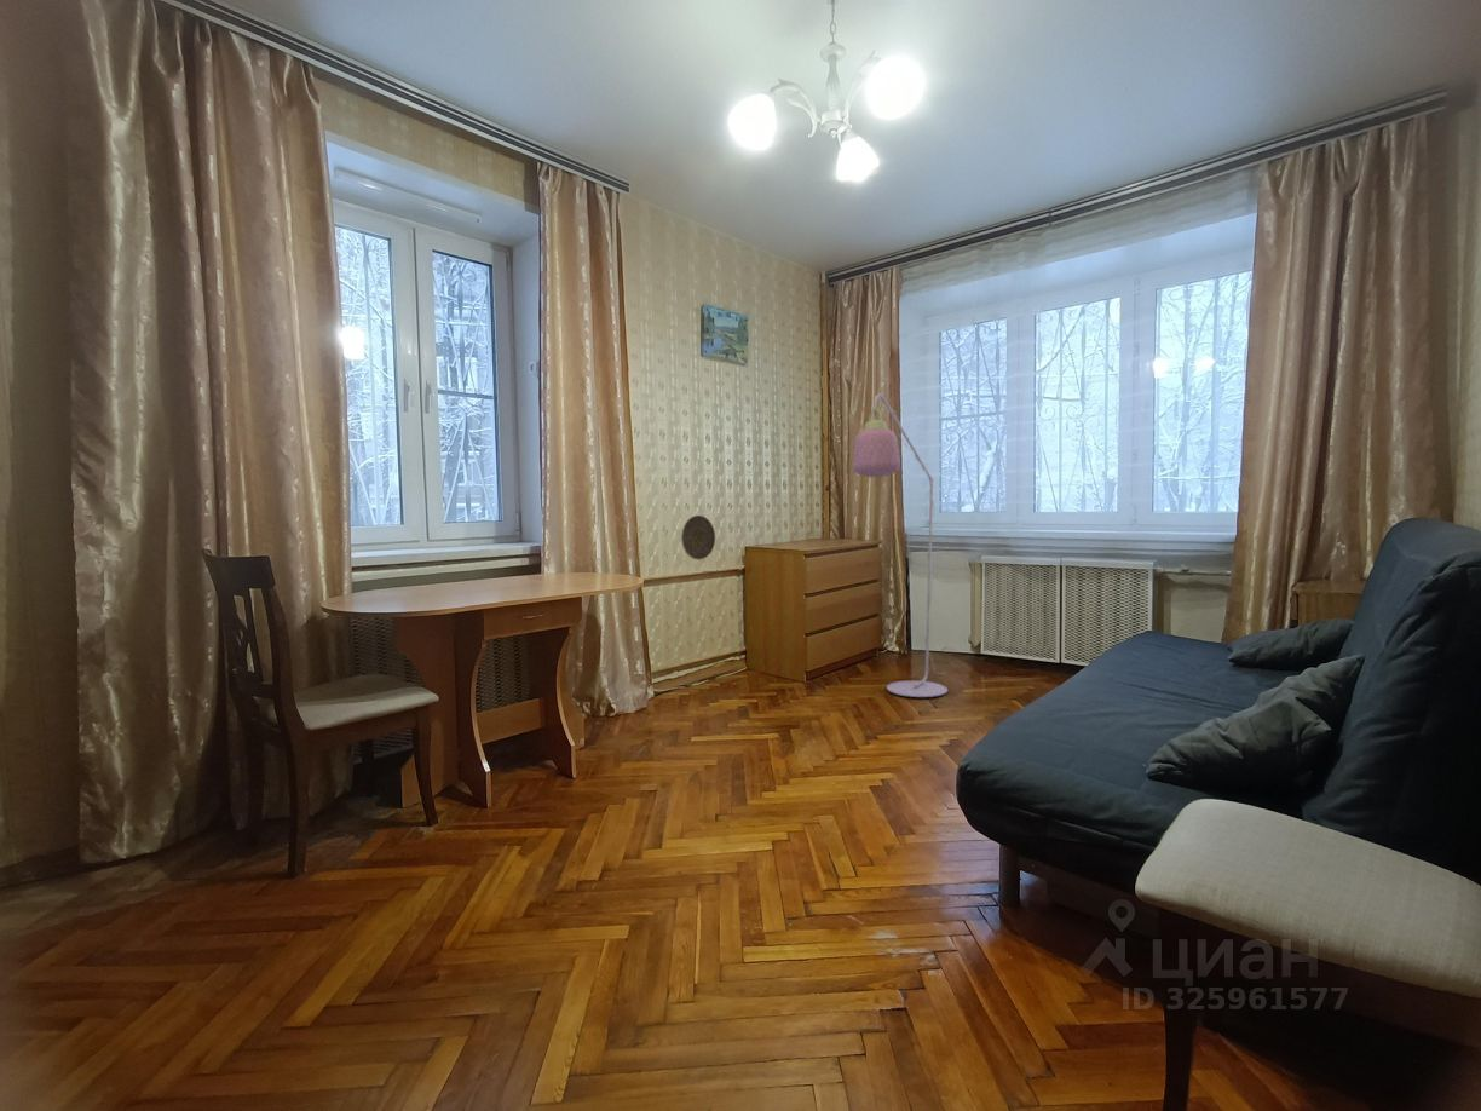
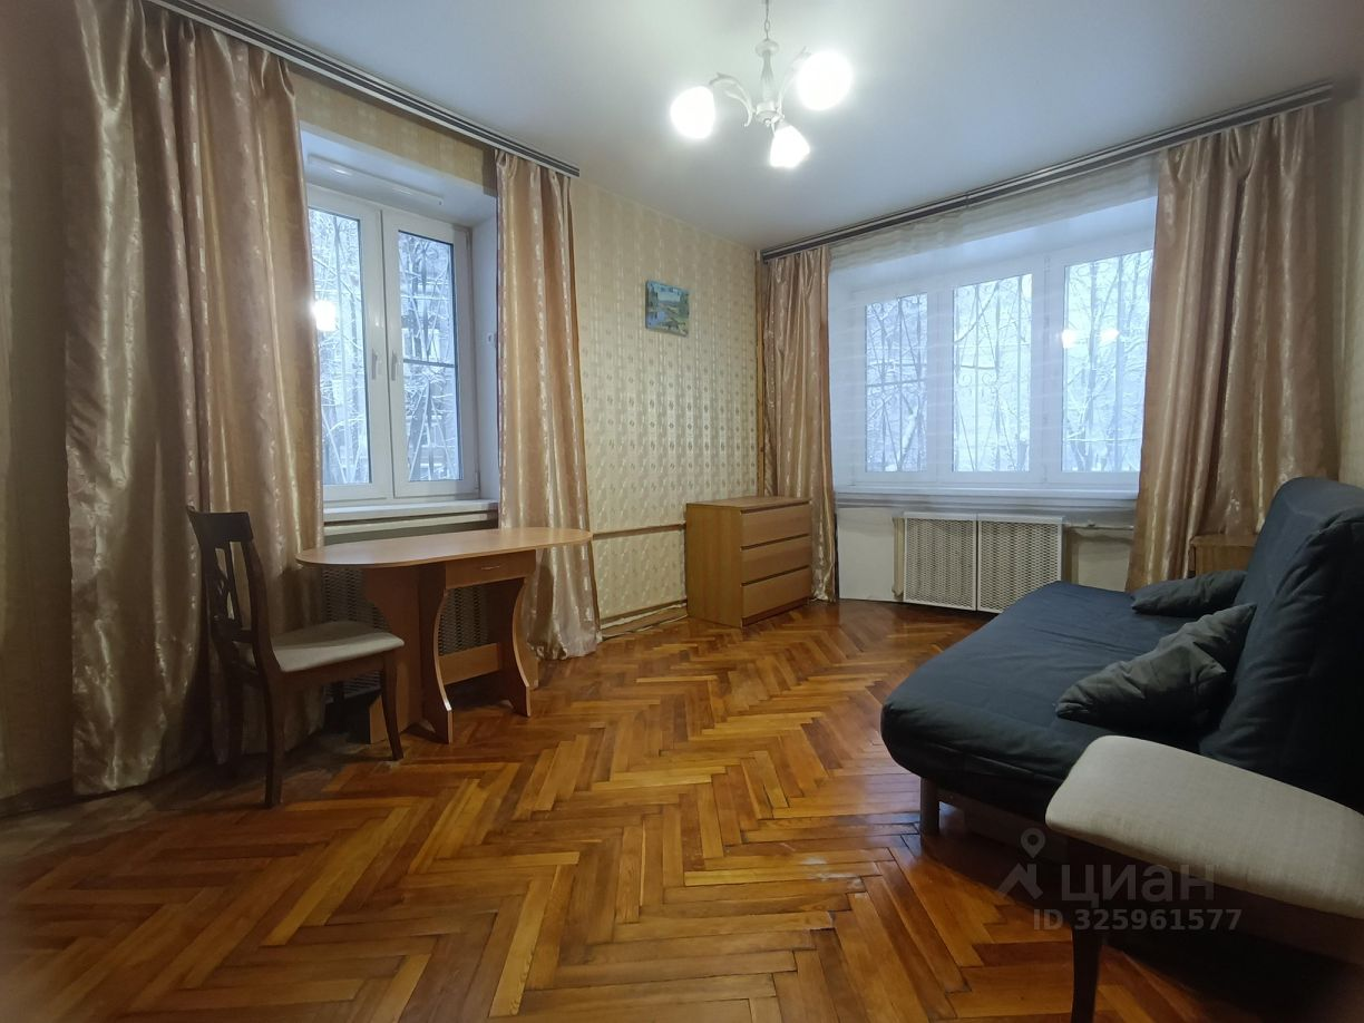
- floor lamp [852,390,949,698]
- decorative plate [680,514,716,560]
